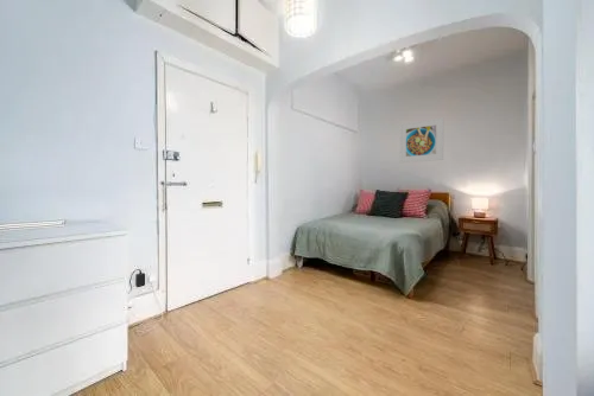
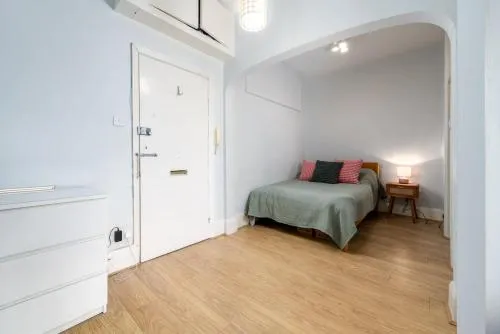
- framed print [399,116,444,164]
